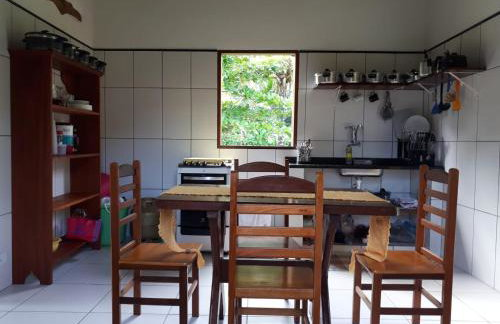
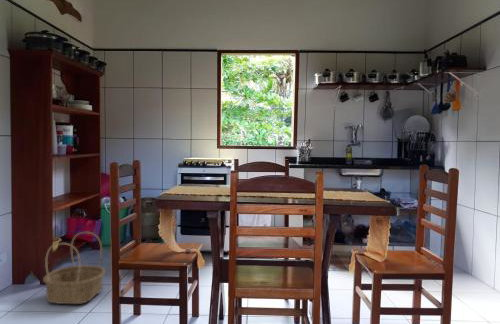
+ basket [42,231,107,305]
